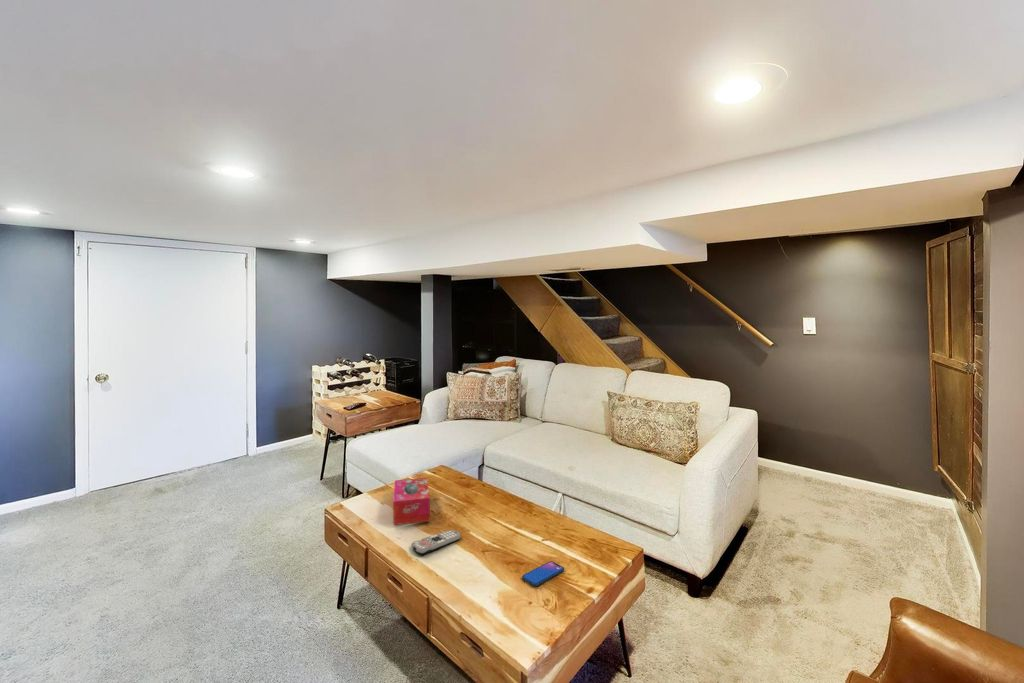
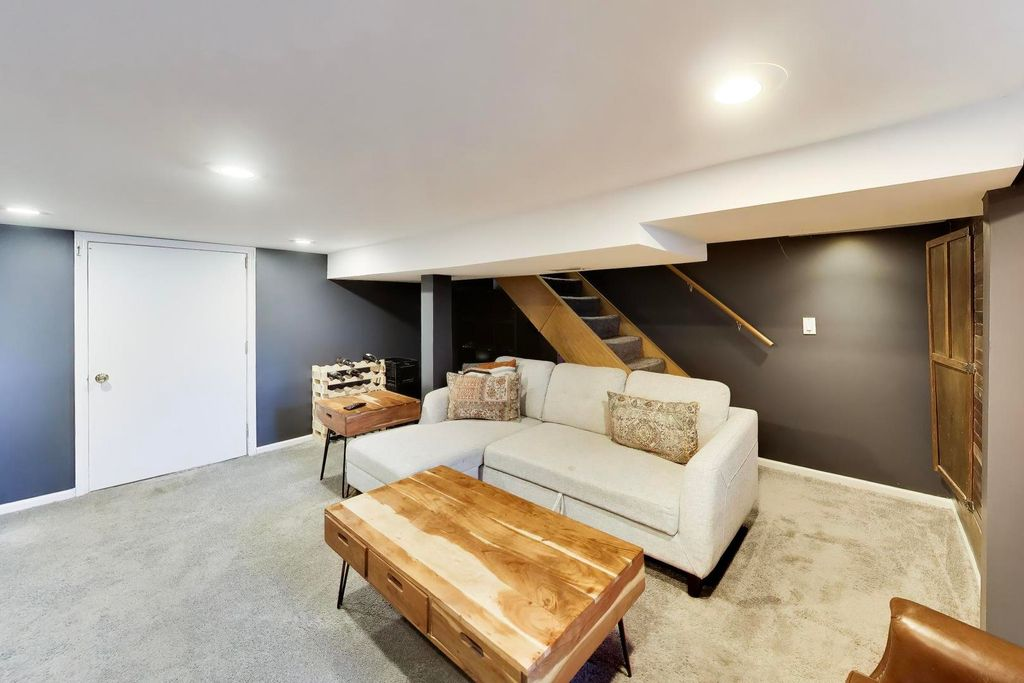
- remote control [411,529,462,555]
- tissue box [392,477,431,526]
- smartphone [521,560,565,587]
